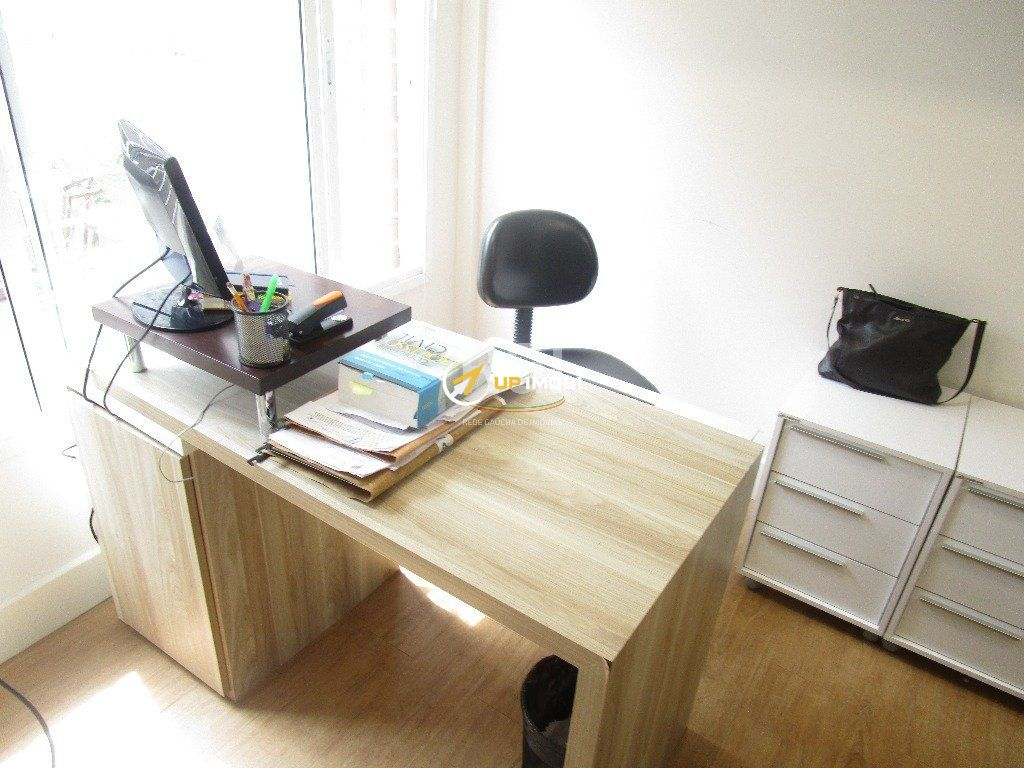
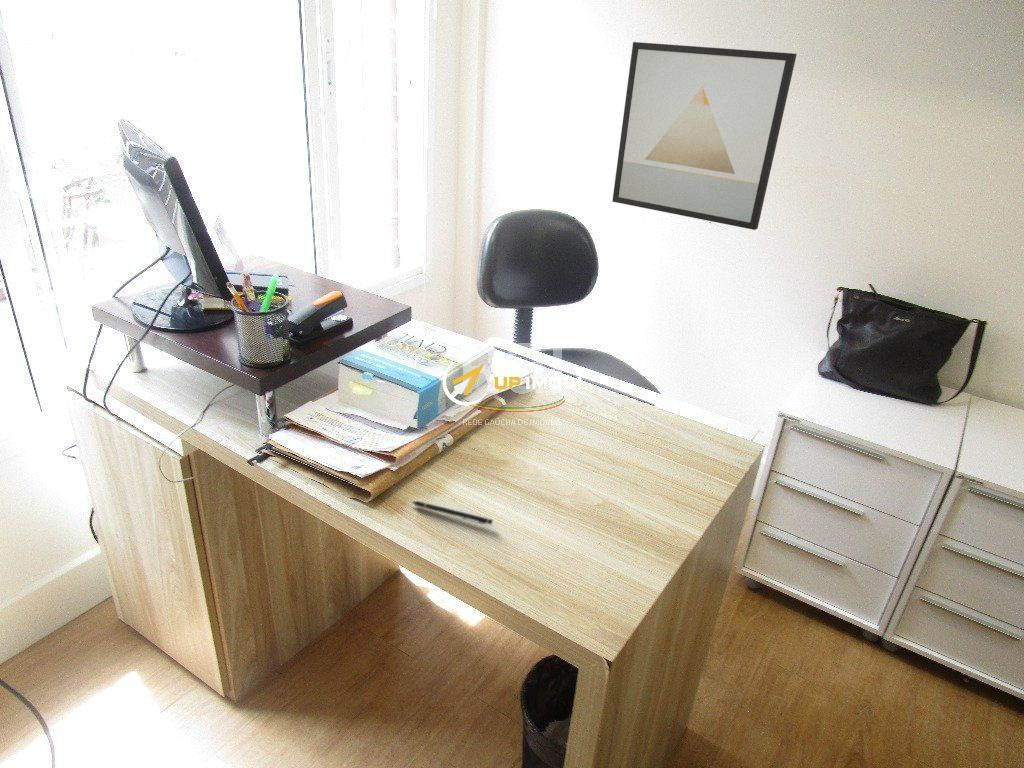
+ wall art [611,41,798,231]
+ pen [411,500,494,525]
